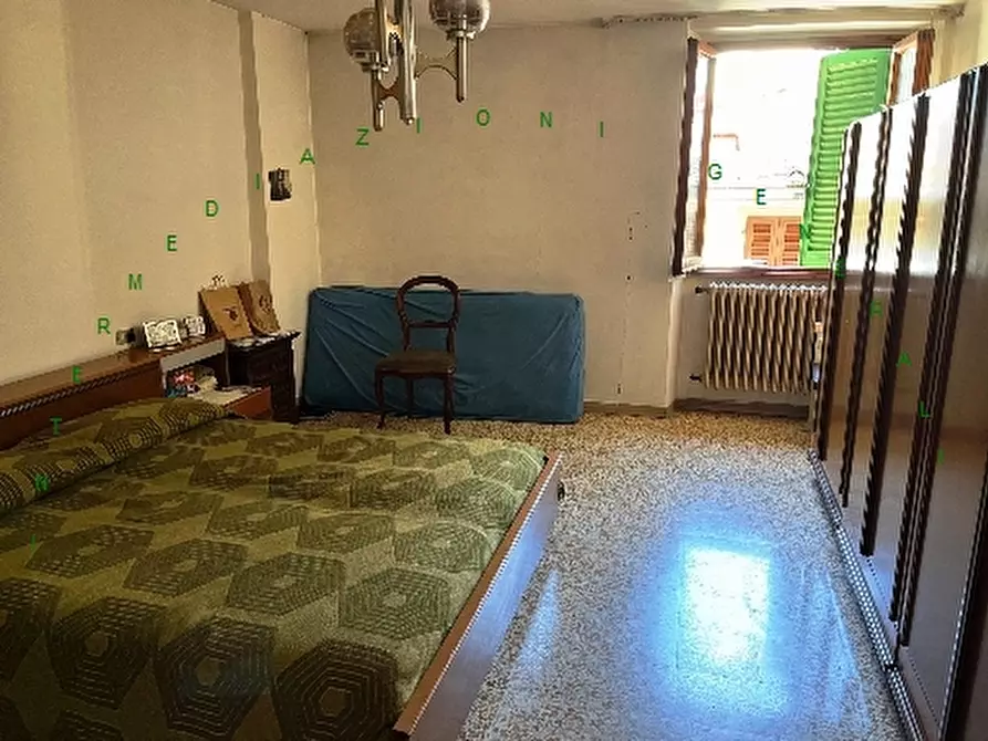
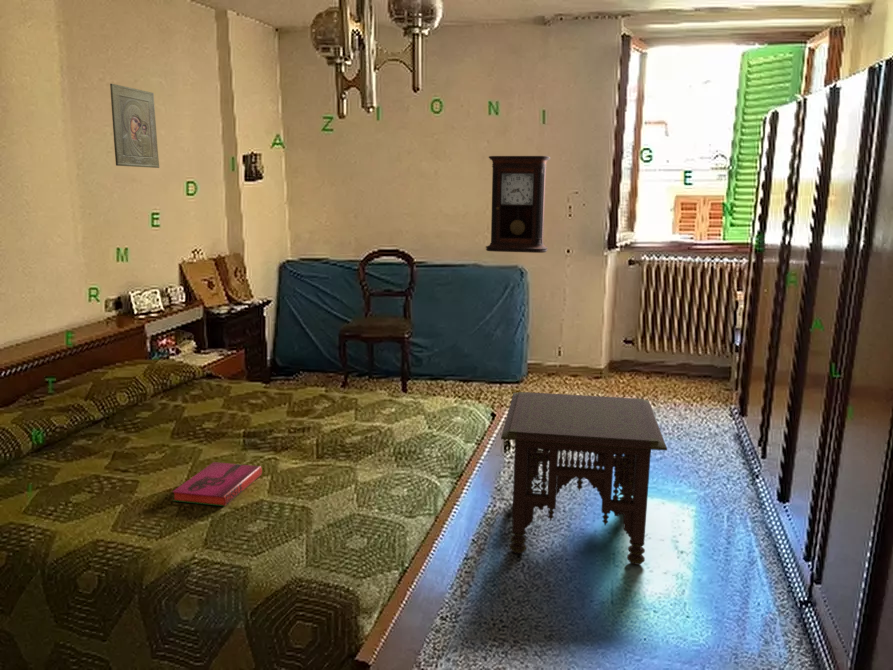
+ hardback book [172,461,263,507]
+ side table [500,391,668,566]
+ pendulum clock [485,155,551,254]
+ religious icon [109,83,160,169]
